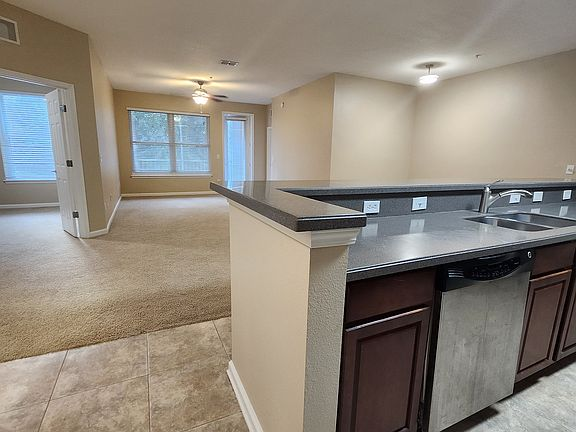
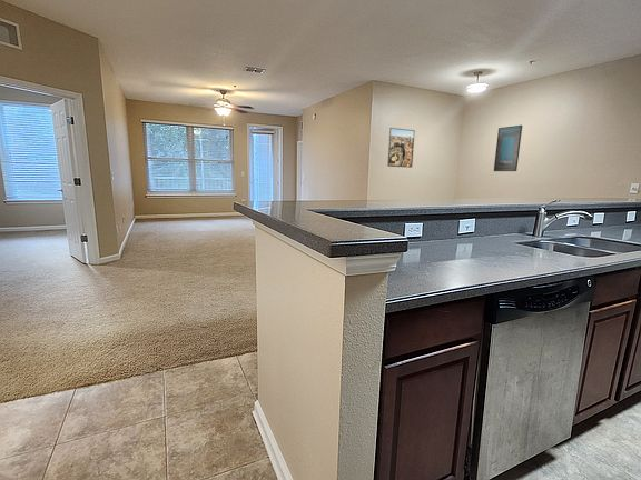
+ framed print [386,127,416,169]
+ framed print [493,124,523,172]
